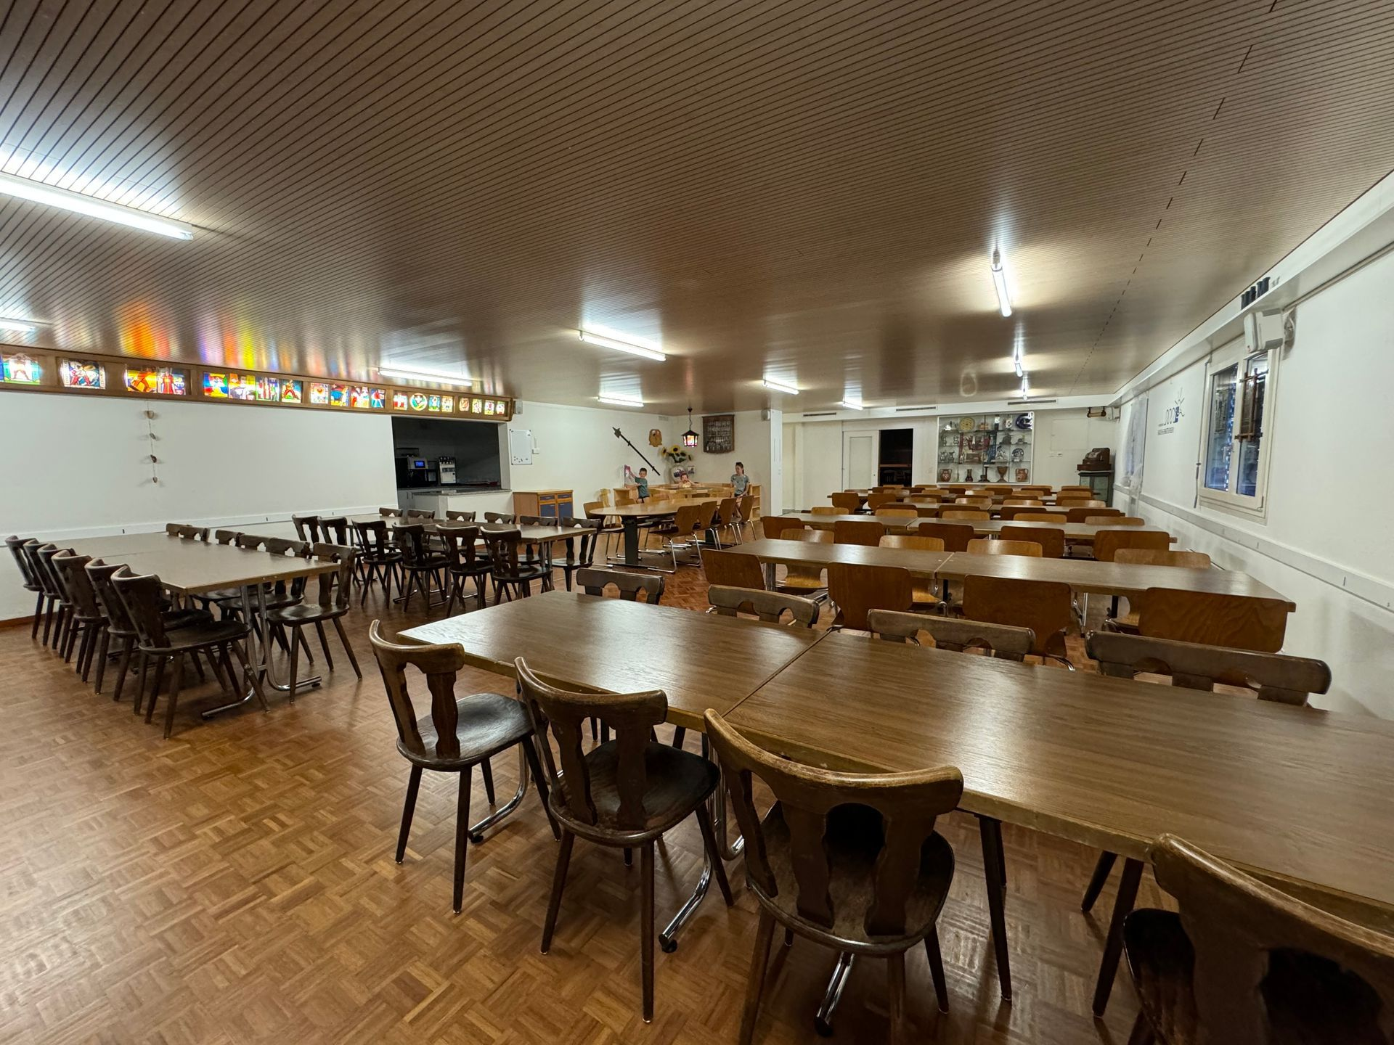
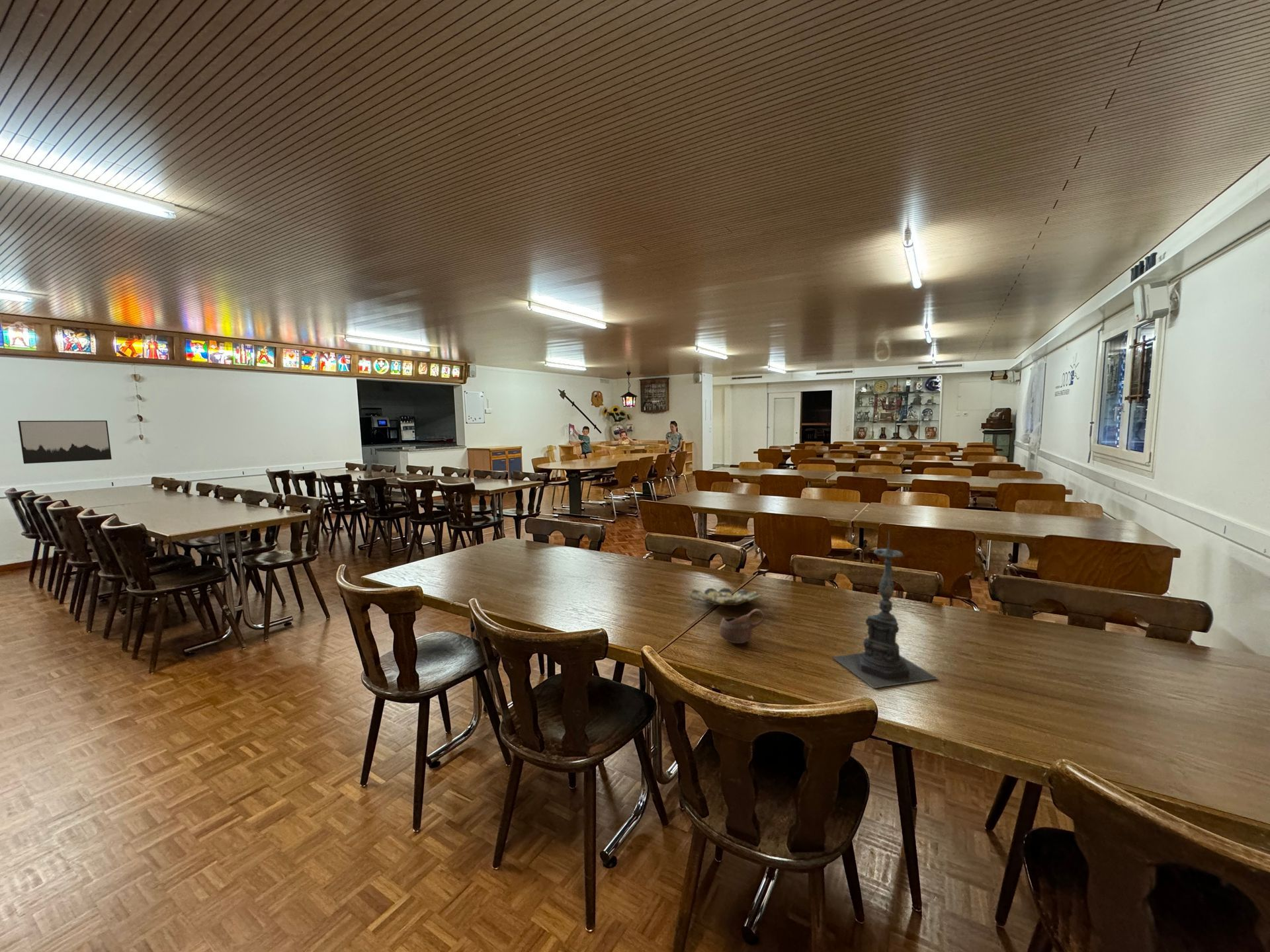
+ cup [718,608,765,644]
+ bowl [688,587,762,606]
+ candle holder [831,531,939,689]
+ wall art [17,420,112,464]
